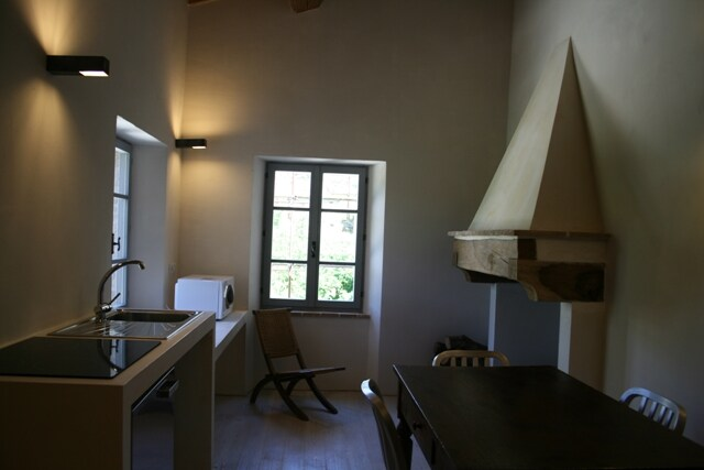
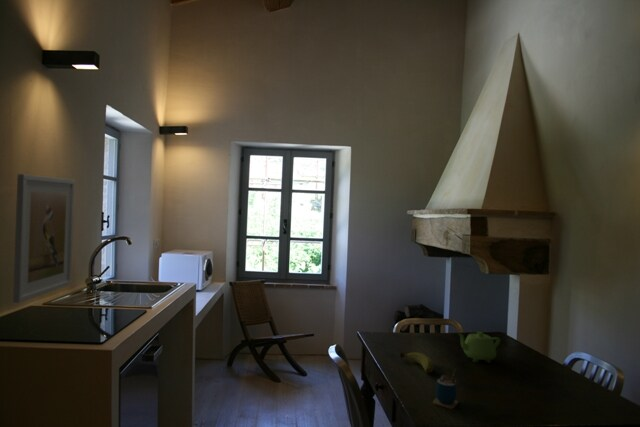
+ teapot [456,331,501,364]
+ cup [432,367,459,410]
+ fruit [399,351,435,374]
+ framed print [12,173,76,304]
